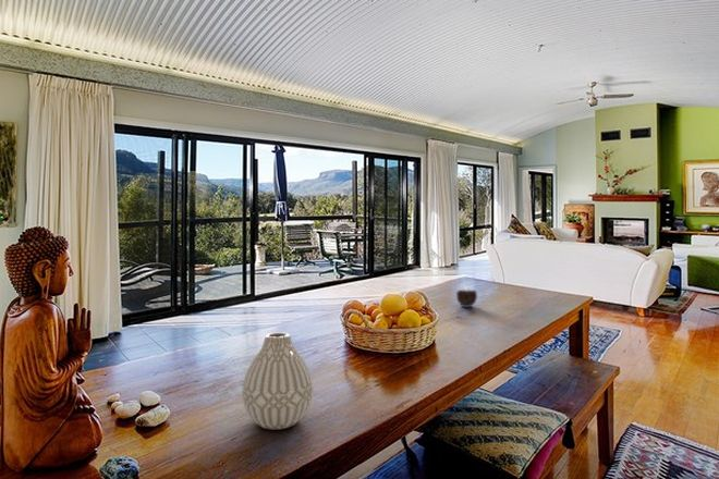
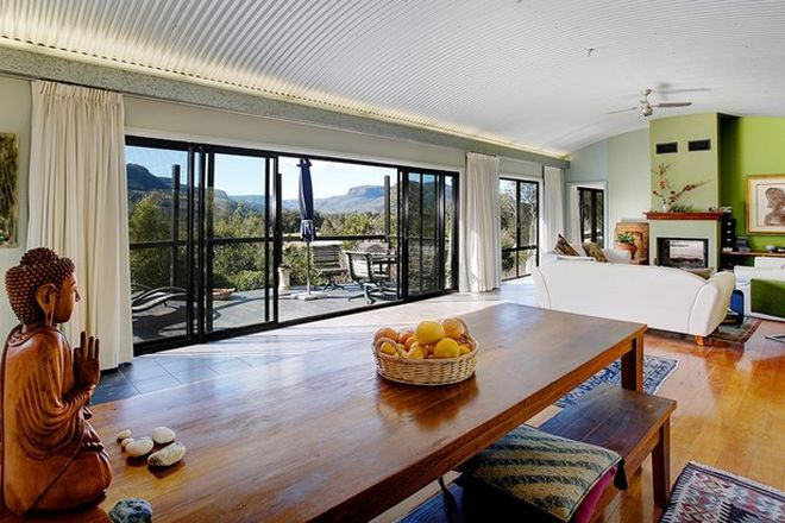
- candle [455,286,478,308]
- vase [241,331,314,430]
